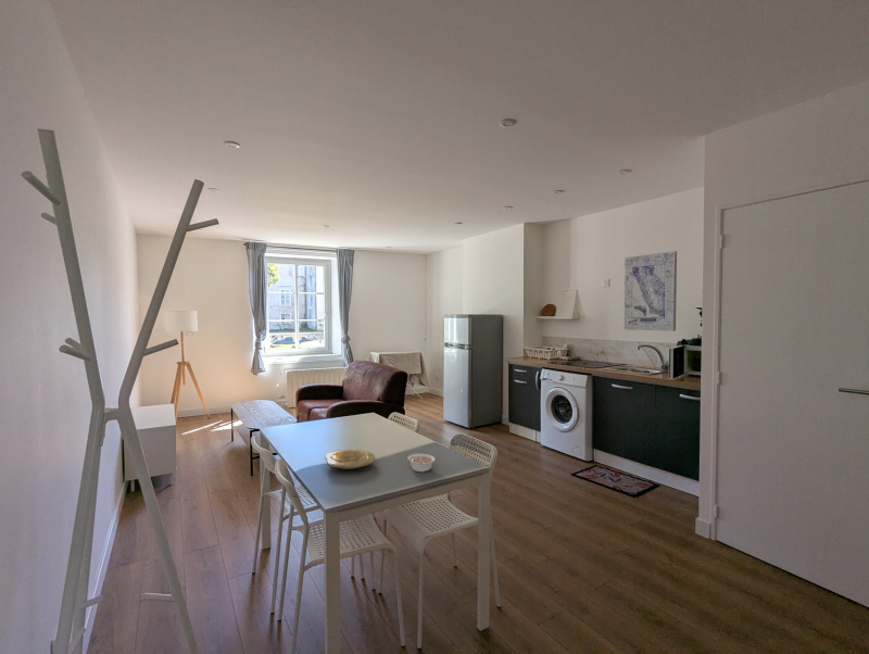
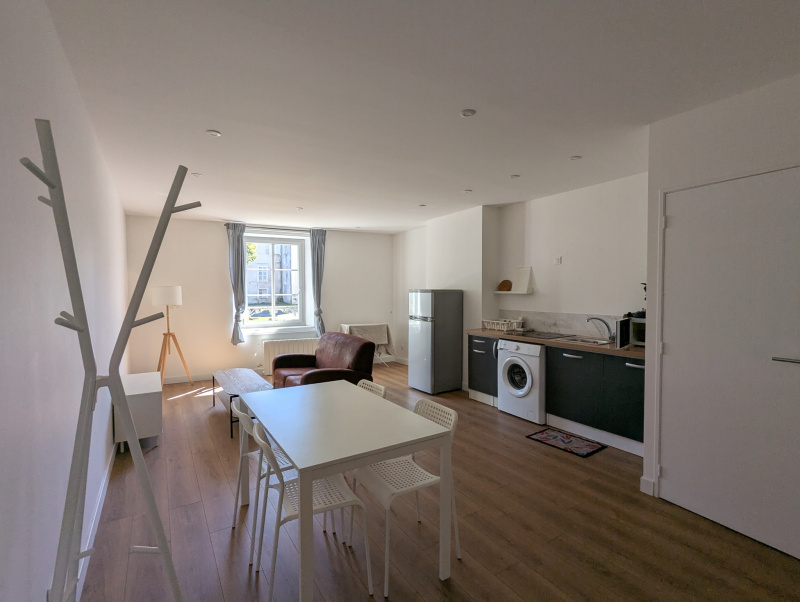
- wall art [624,250,678,332]
- legume [406,453,436,474]
- plate [325,449,376,470]
